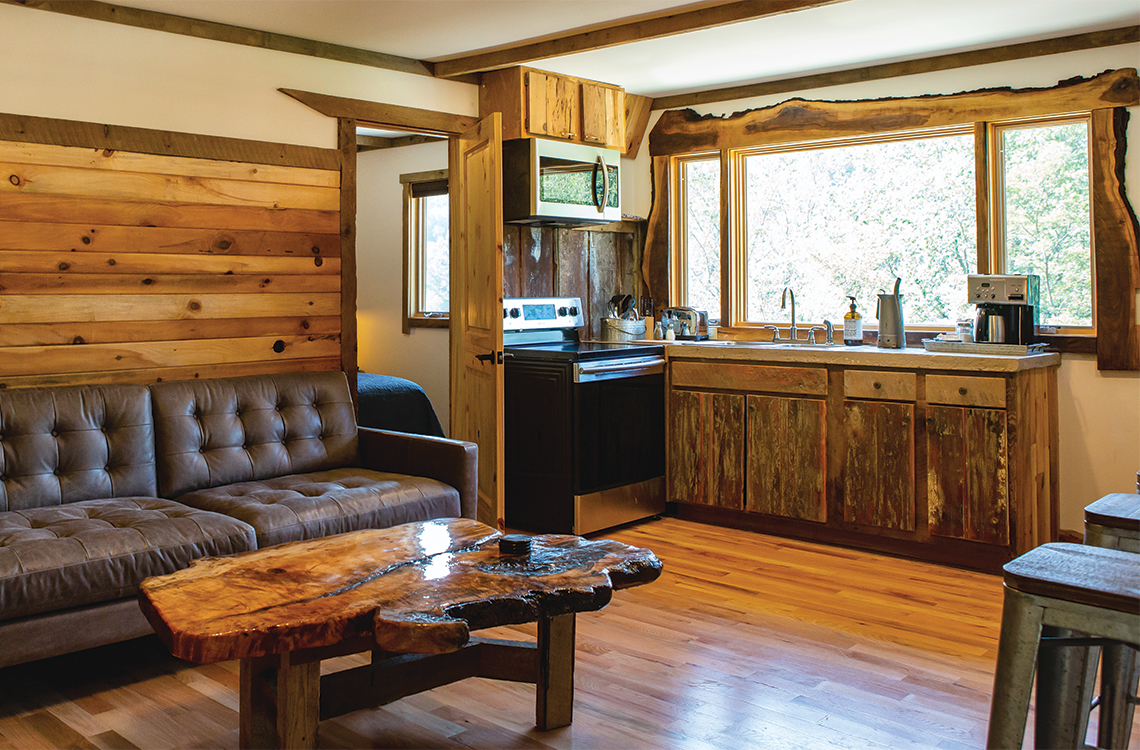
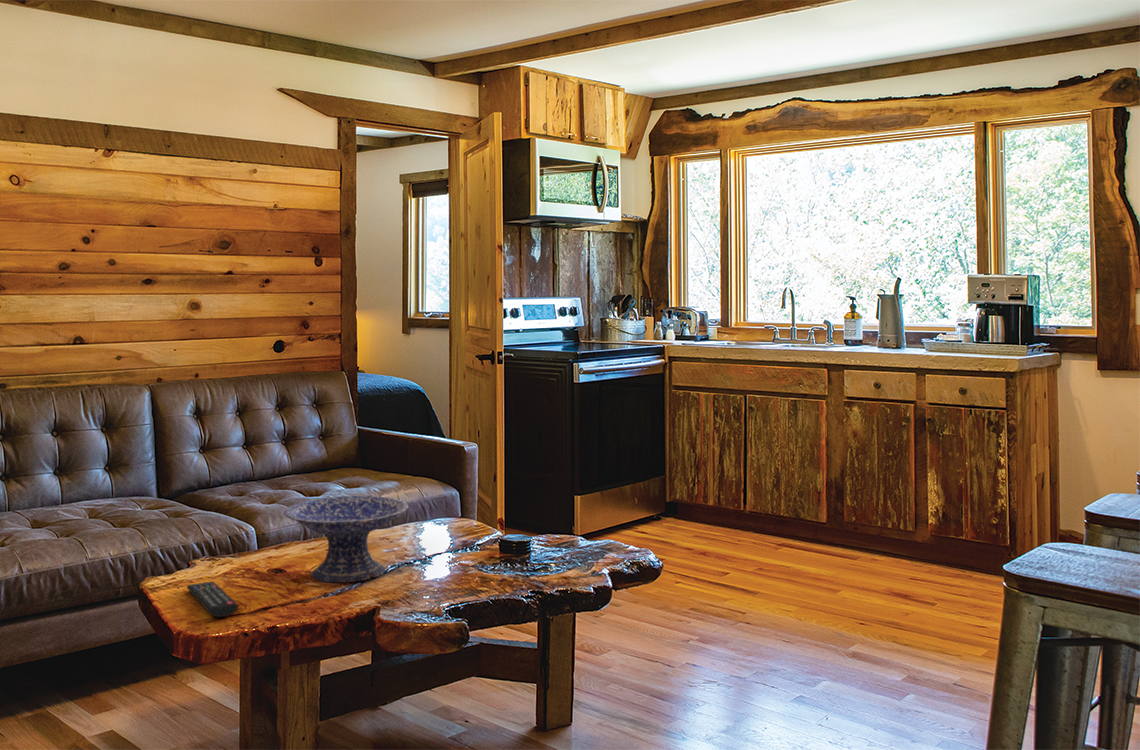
+ remote control [186,580,239,618]
+ decorative bowl [283,495,410,583]
